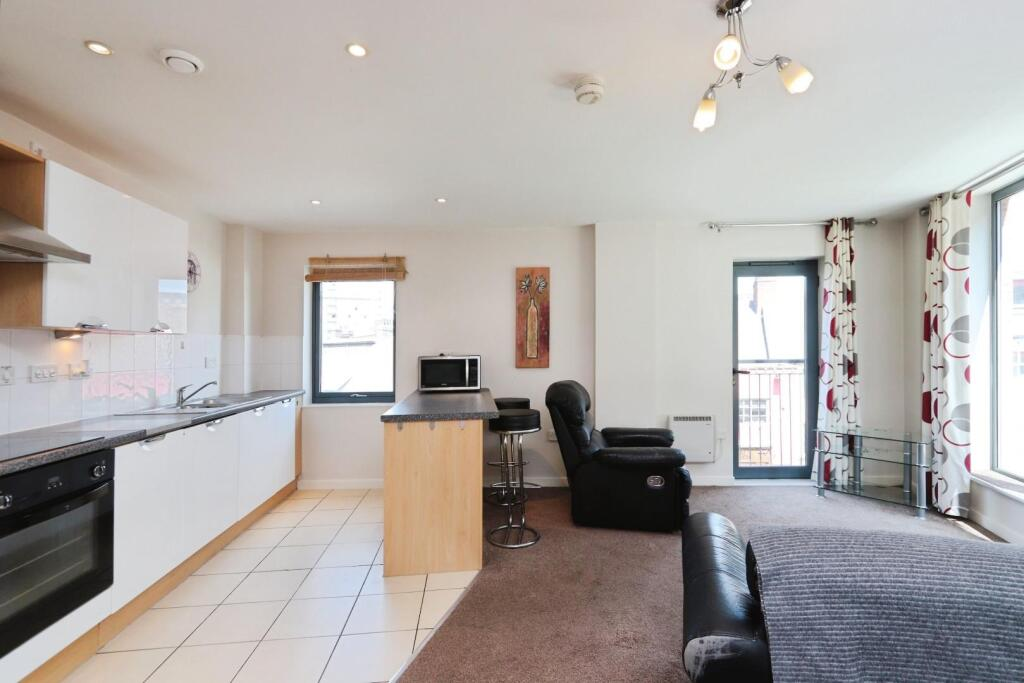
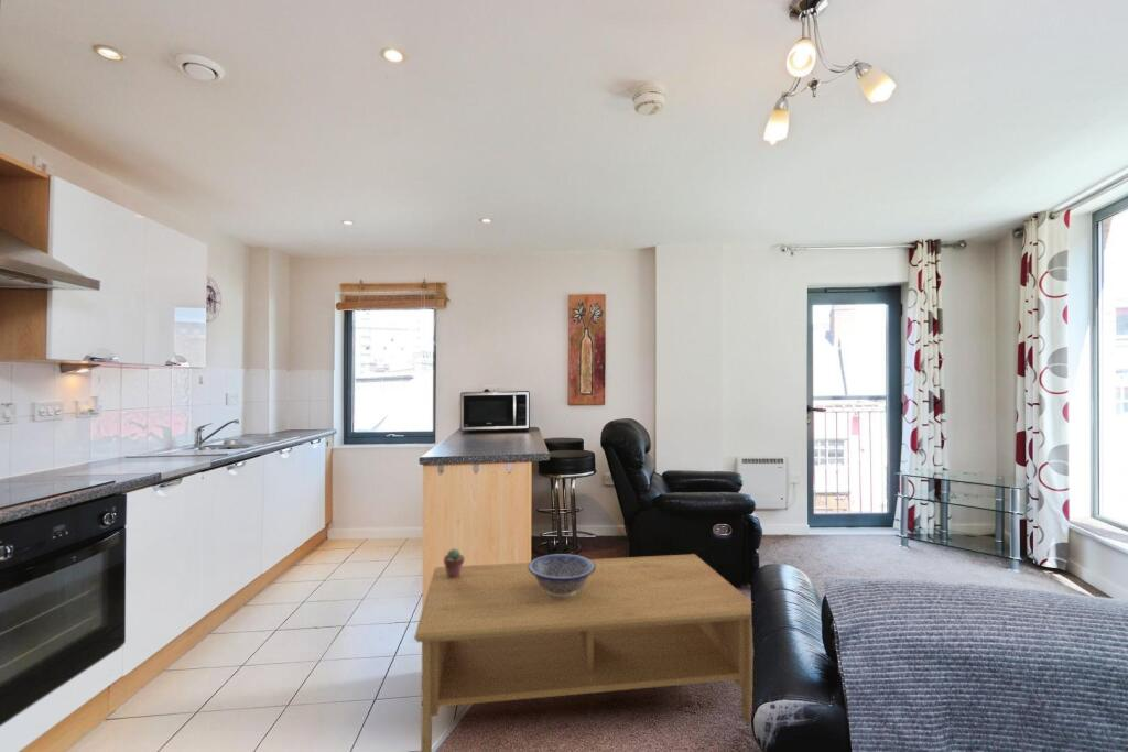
+ potted succulent [443,547,466,579]
+ coffee table [413,553,755,752]
+ decorative bowl [528,553,596,597]
